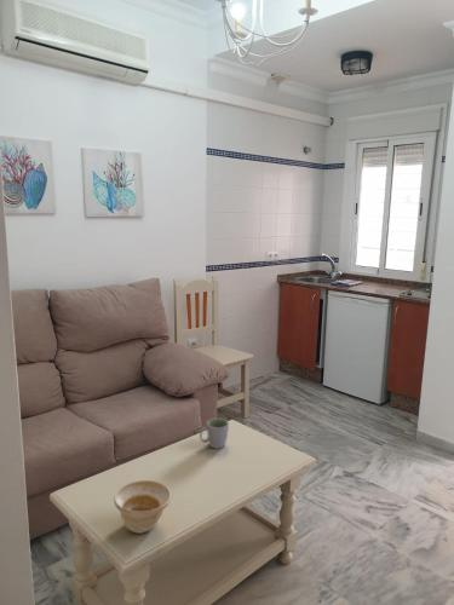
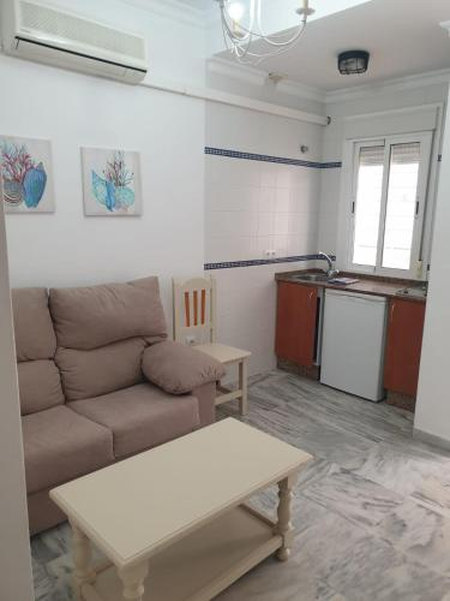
- mug [199,417,230,450]
- bowl [113,479,172,535]
